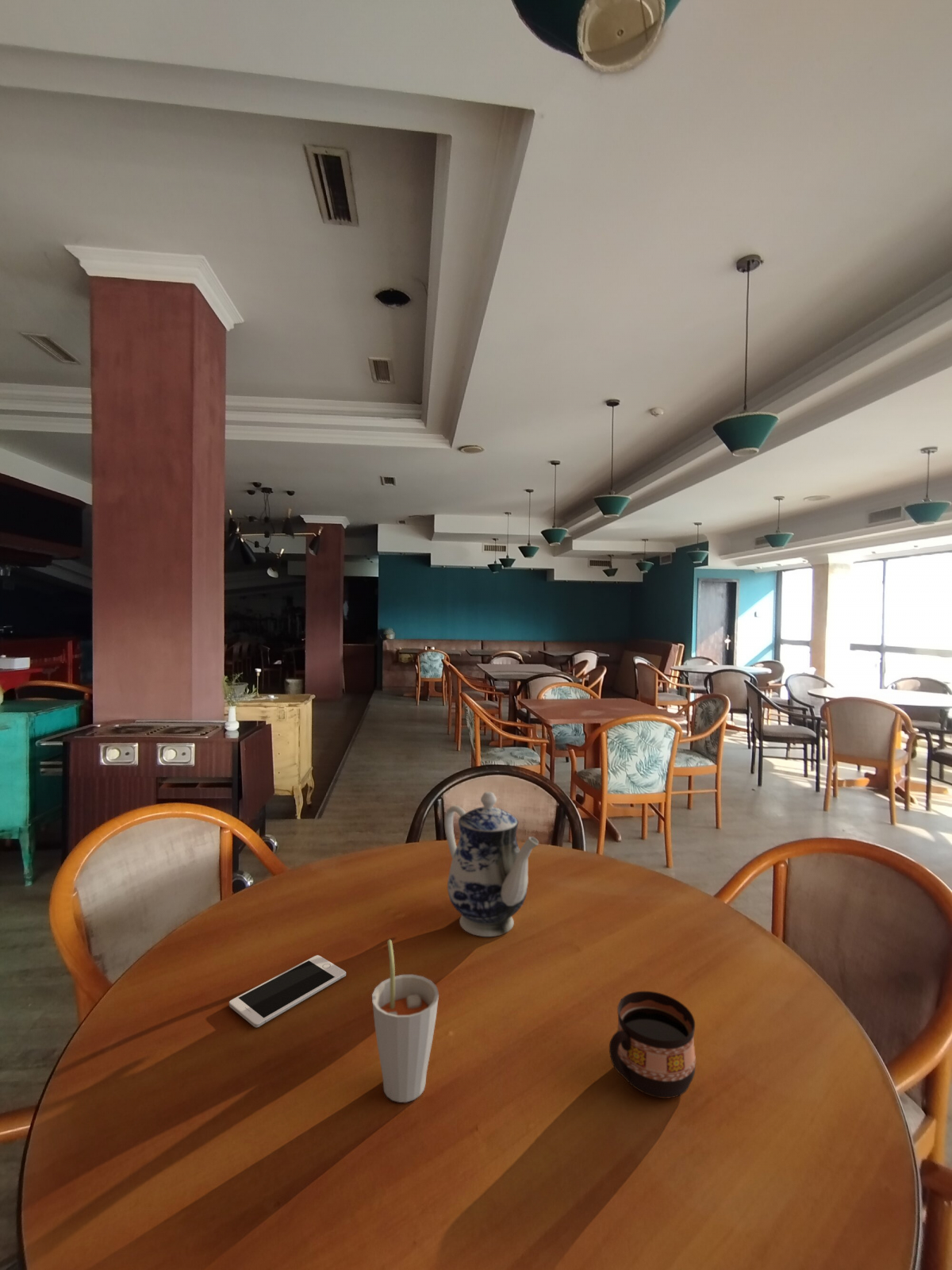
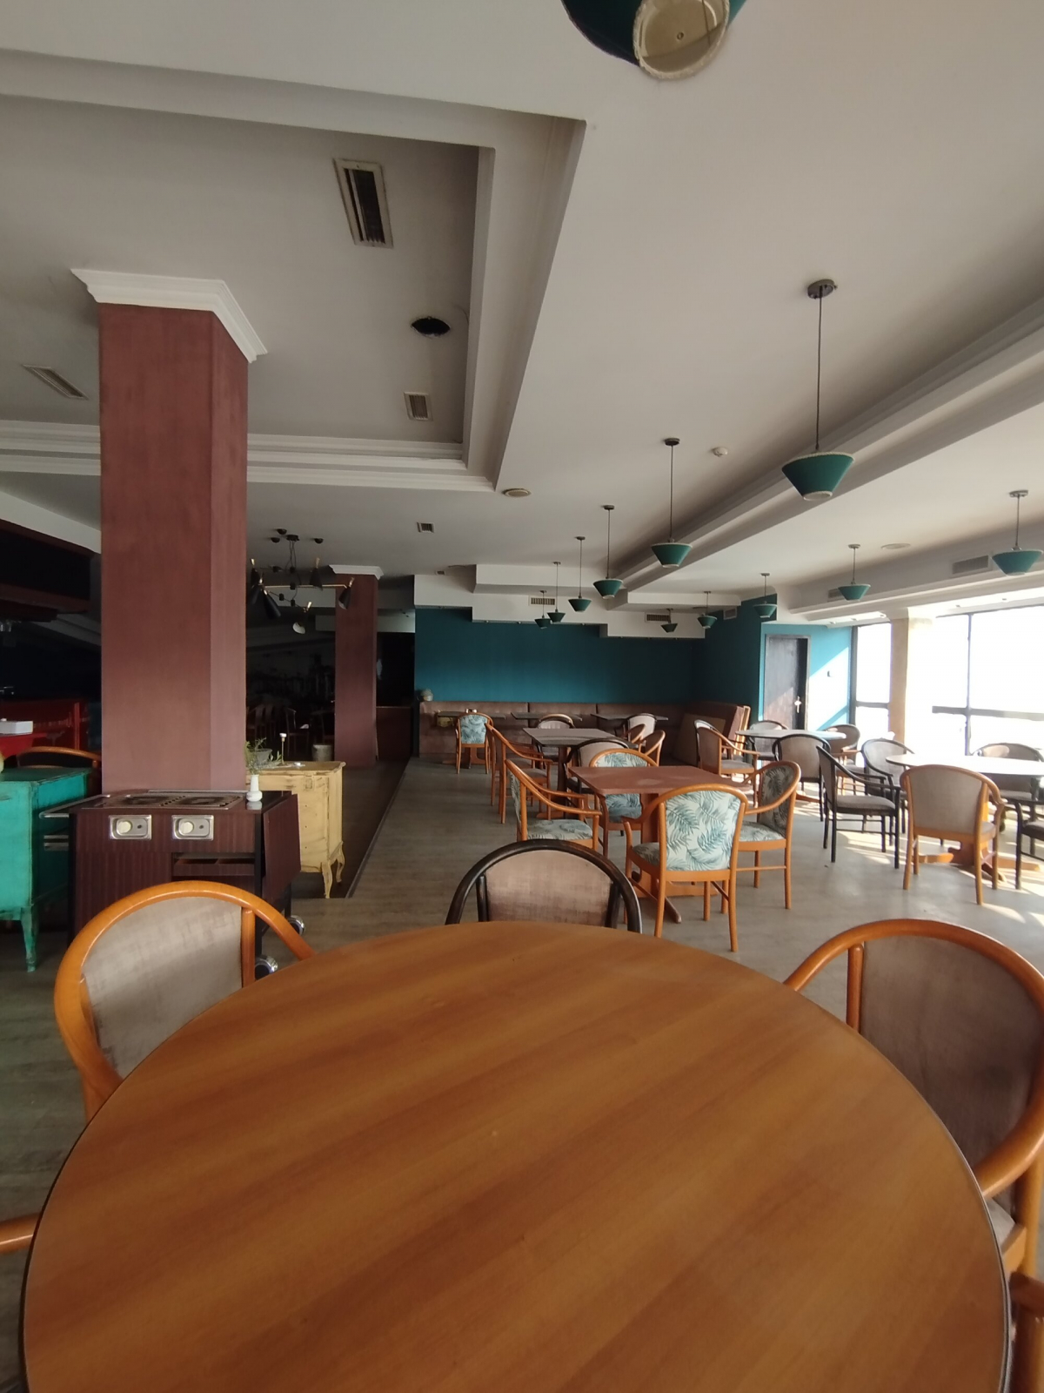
- cup [371,939,440,1103]
- cup [608,991,697,1099]
- cell phone [228,954,347,1028]
- teapot [443,791,539,937]
